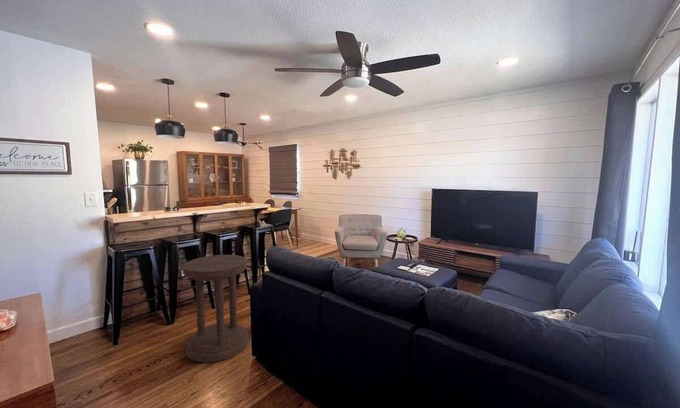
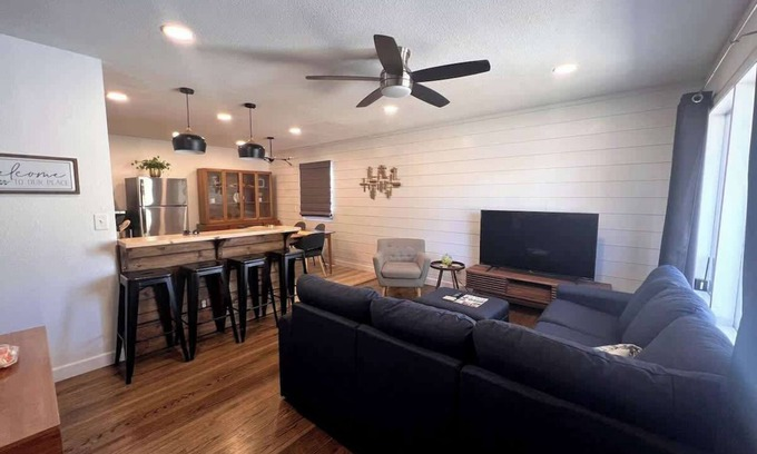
- side table [182,254,250,364]
